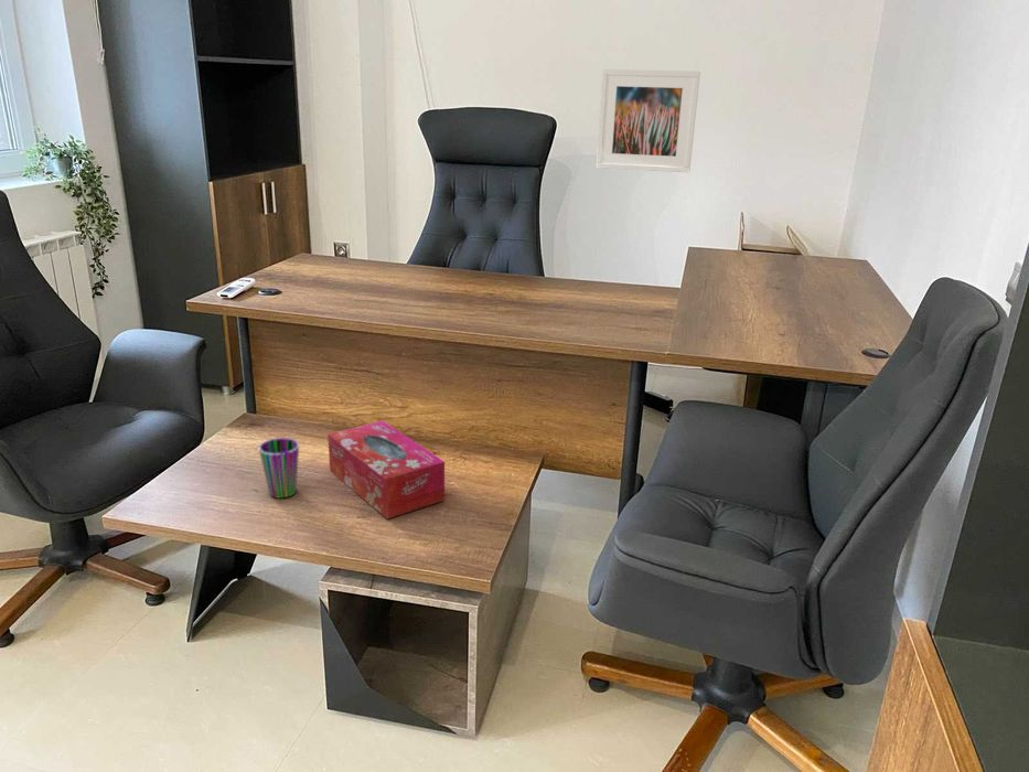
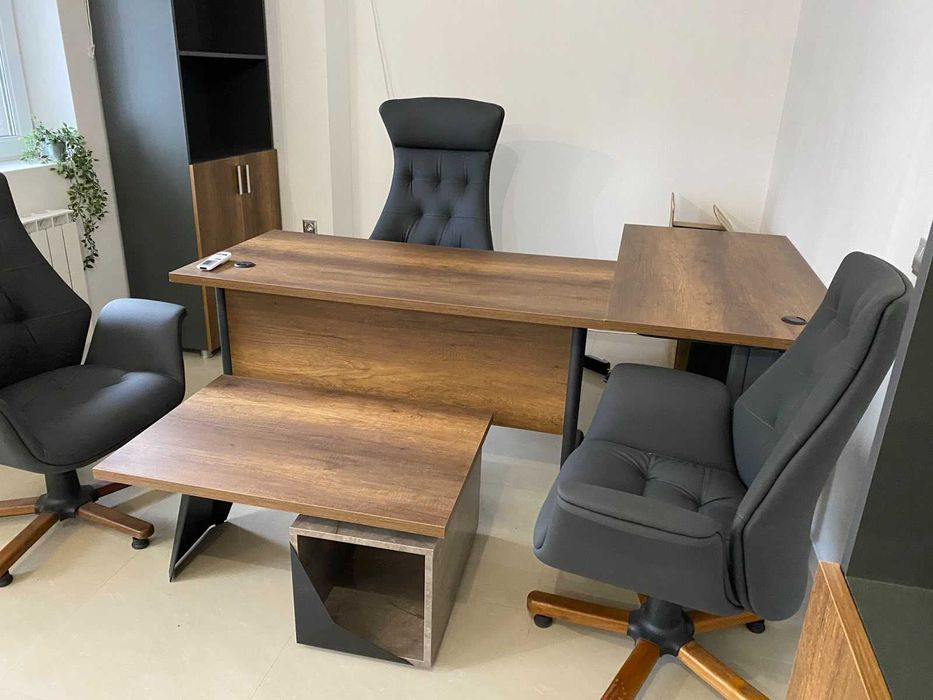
- cup [258,437,300,500]
- tissue box [326,420,446,519]
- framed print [596,68,701,174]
